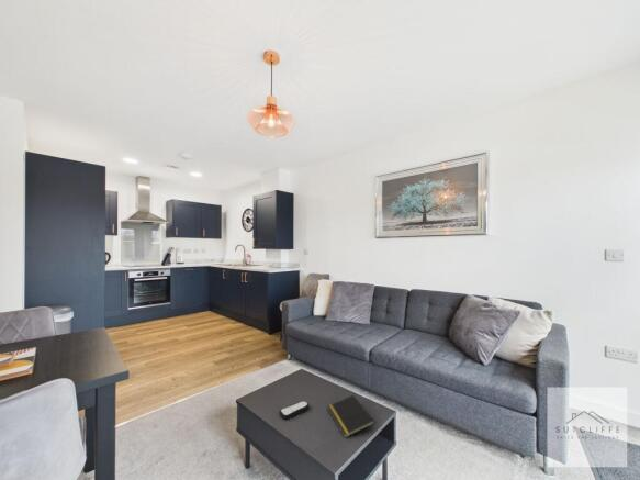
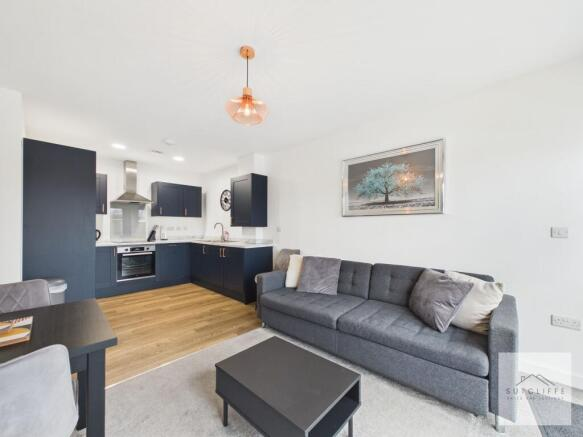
- notepad [326,394,375,439]
- remote control [279,400,310,420]
